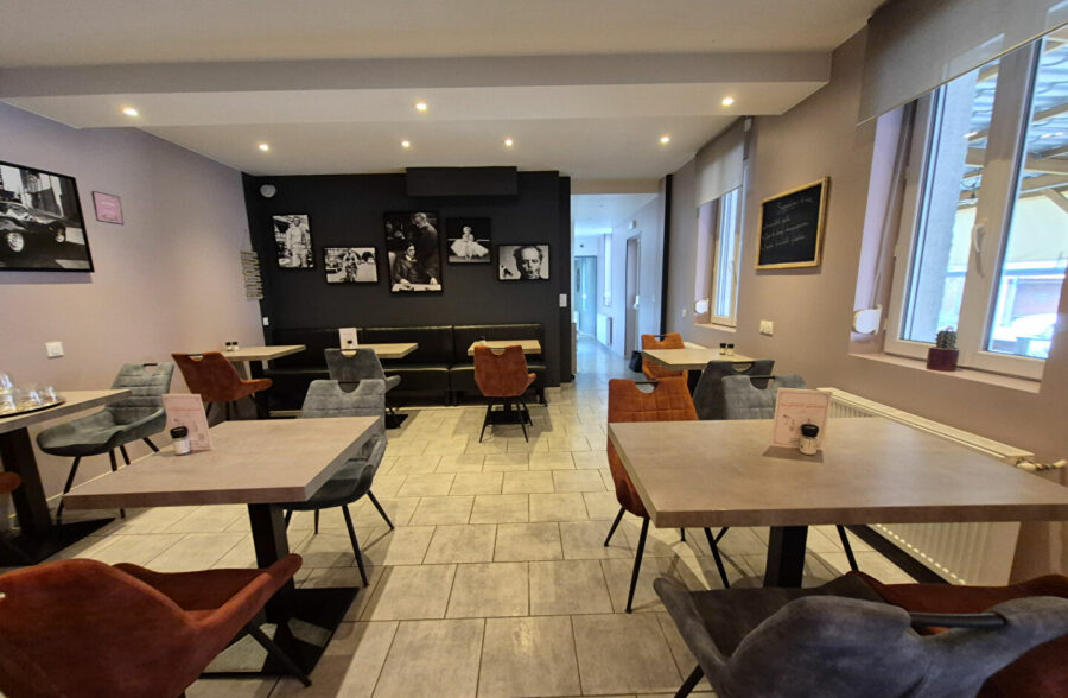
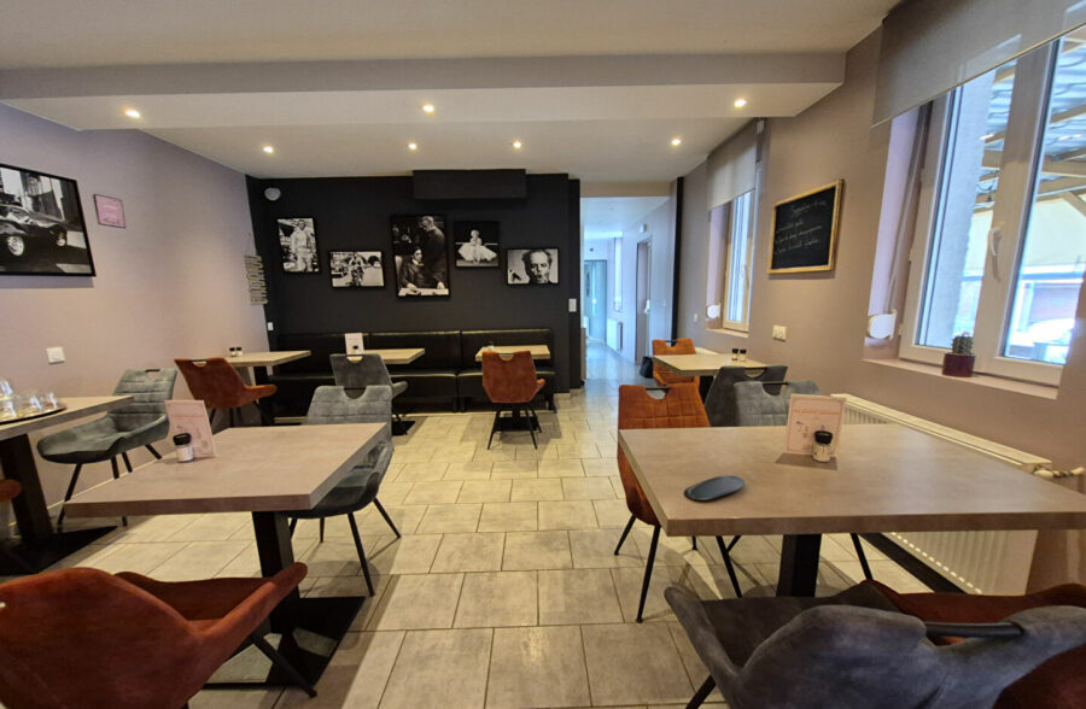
+ oval tray [683,474,746,502]
